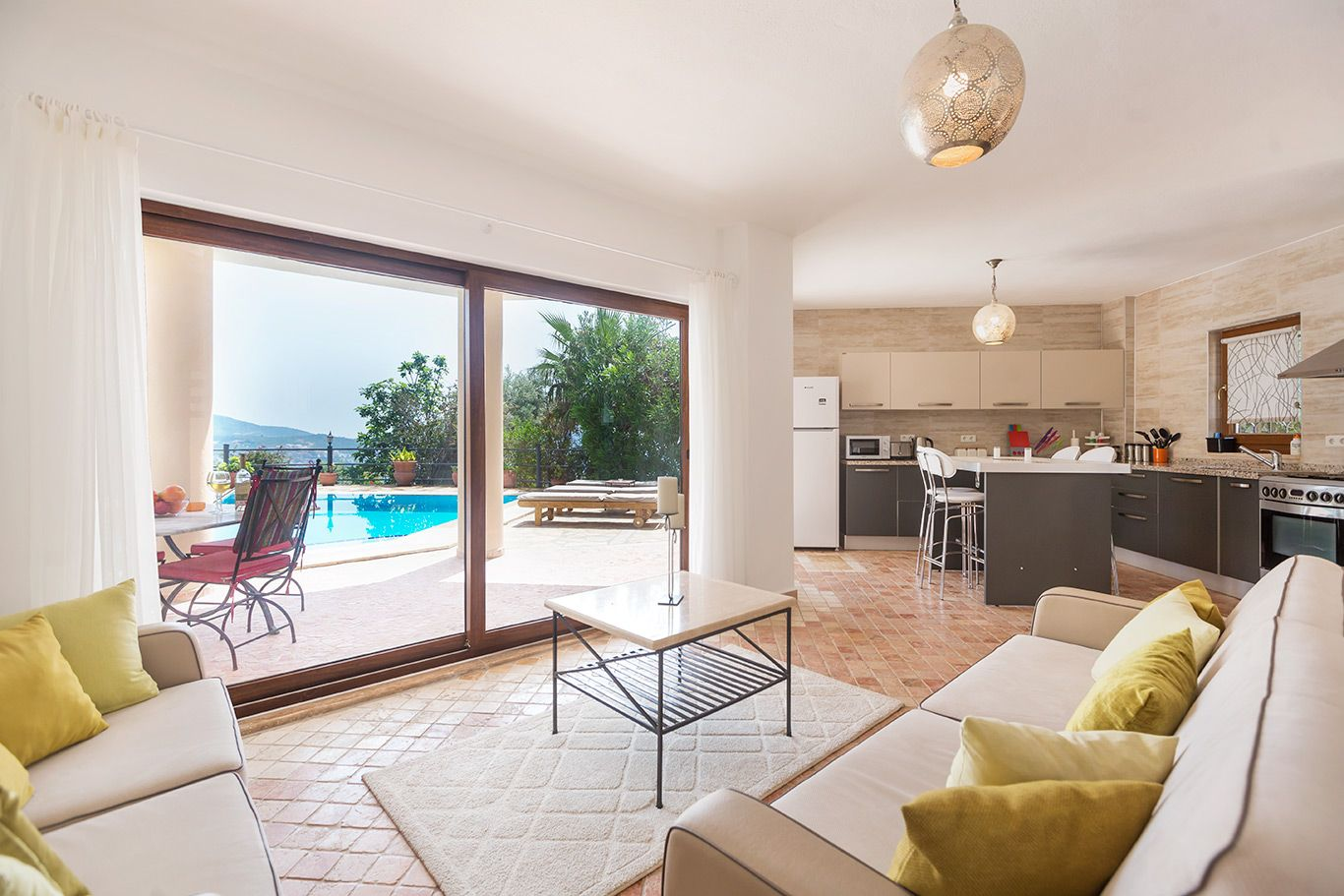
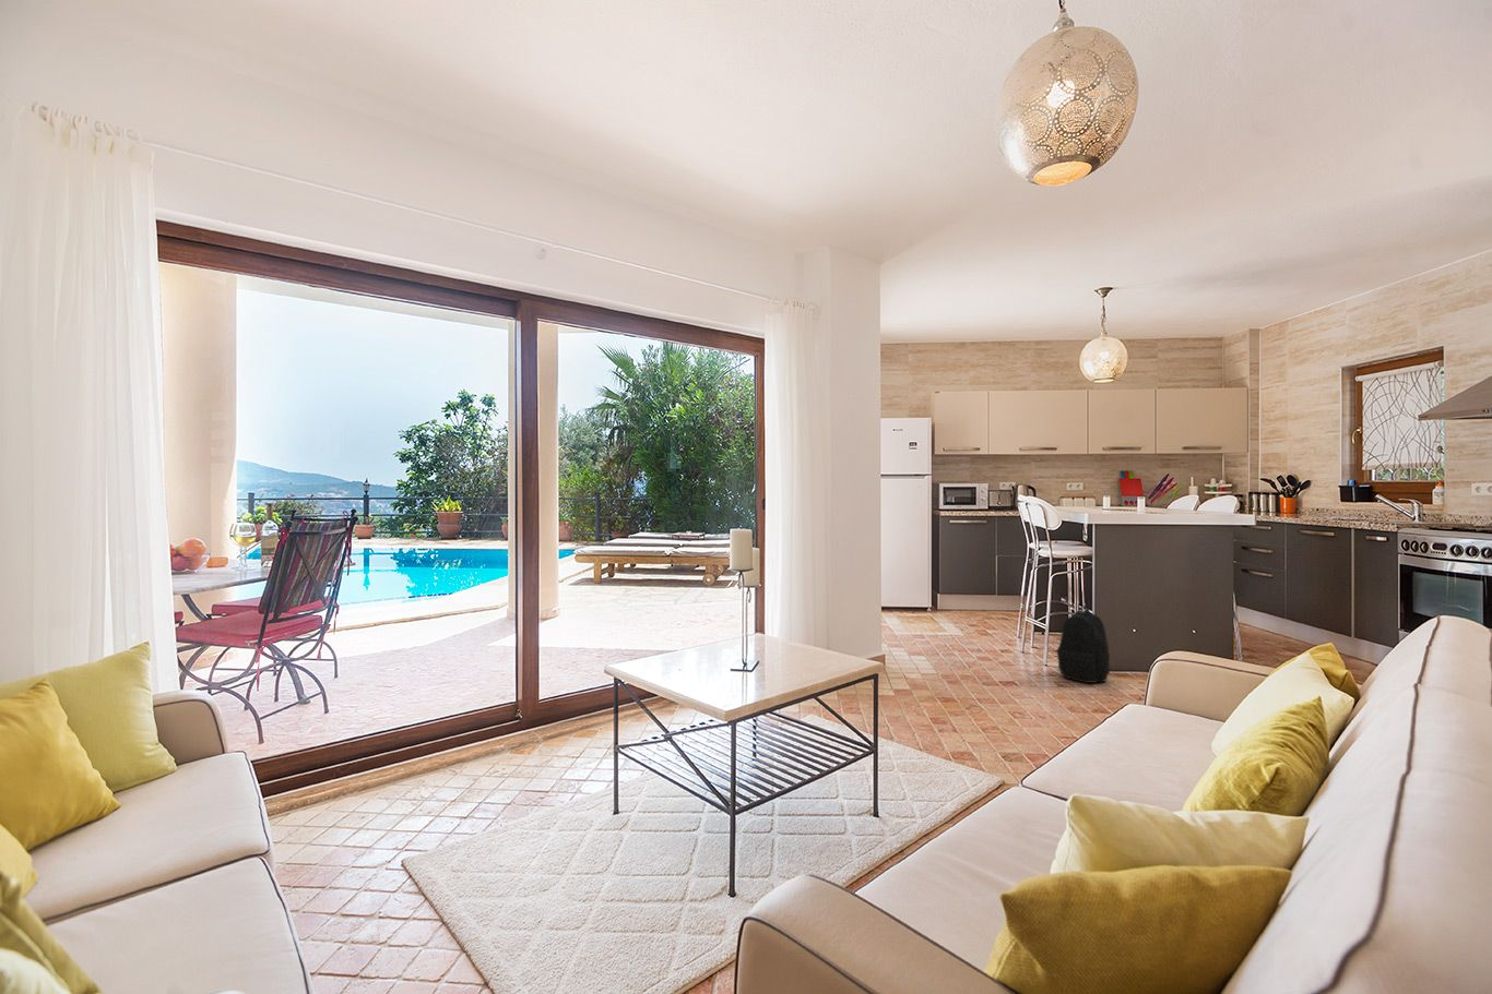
+ backpack [1055,606,1112,684]
